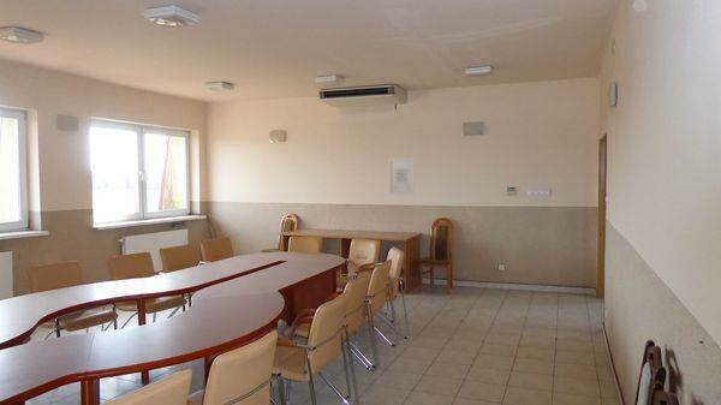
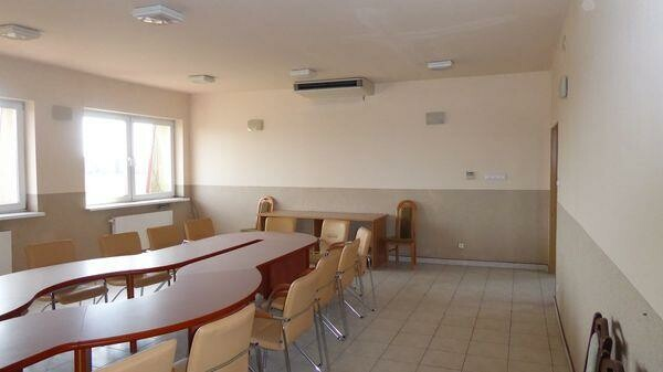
- wall art [388,157,416,197]
